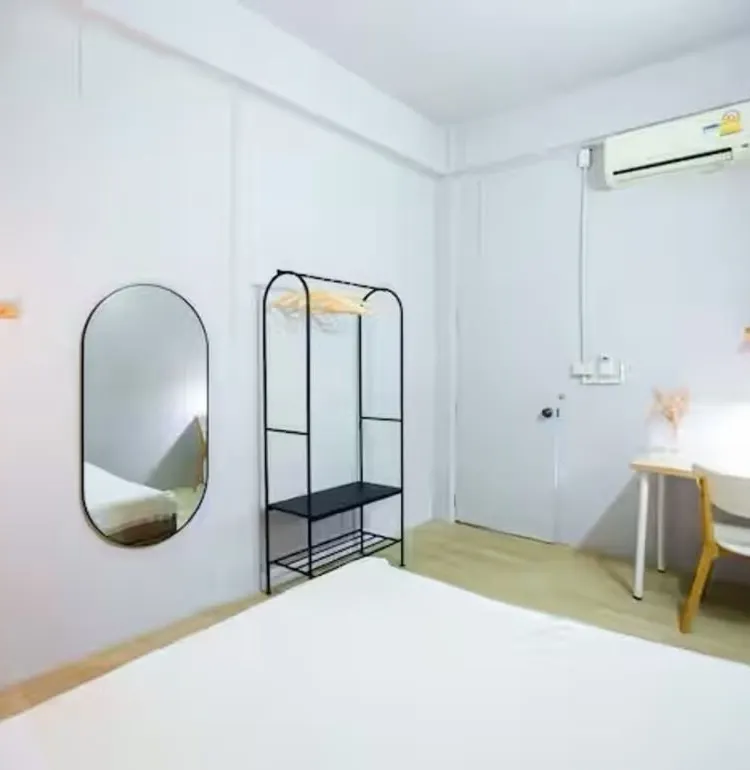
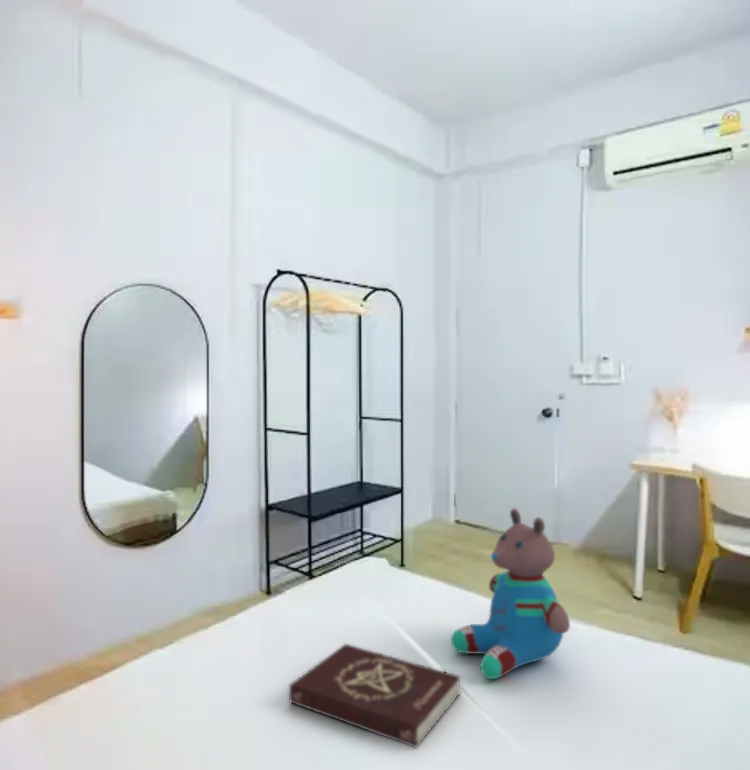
+ teddy bear [450,507,571,680]
+ book [288,643,461,749]
